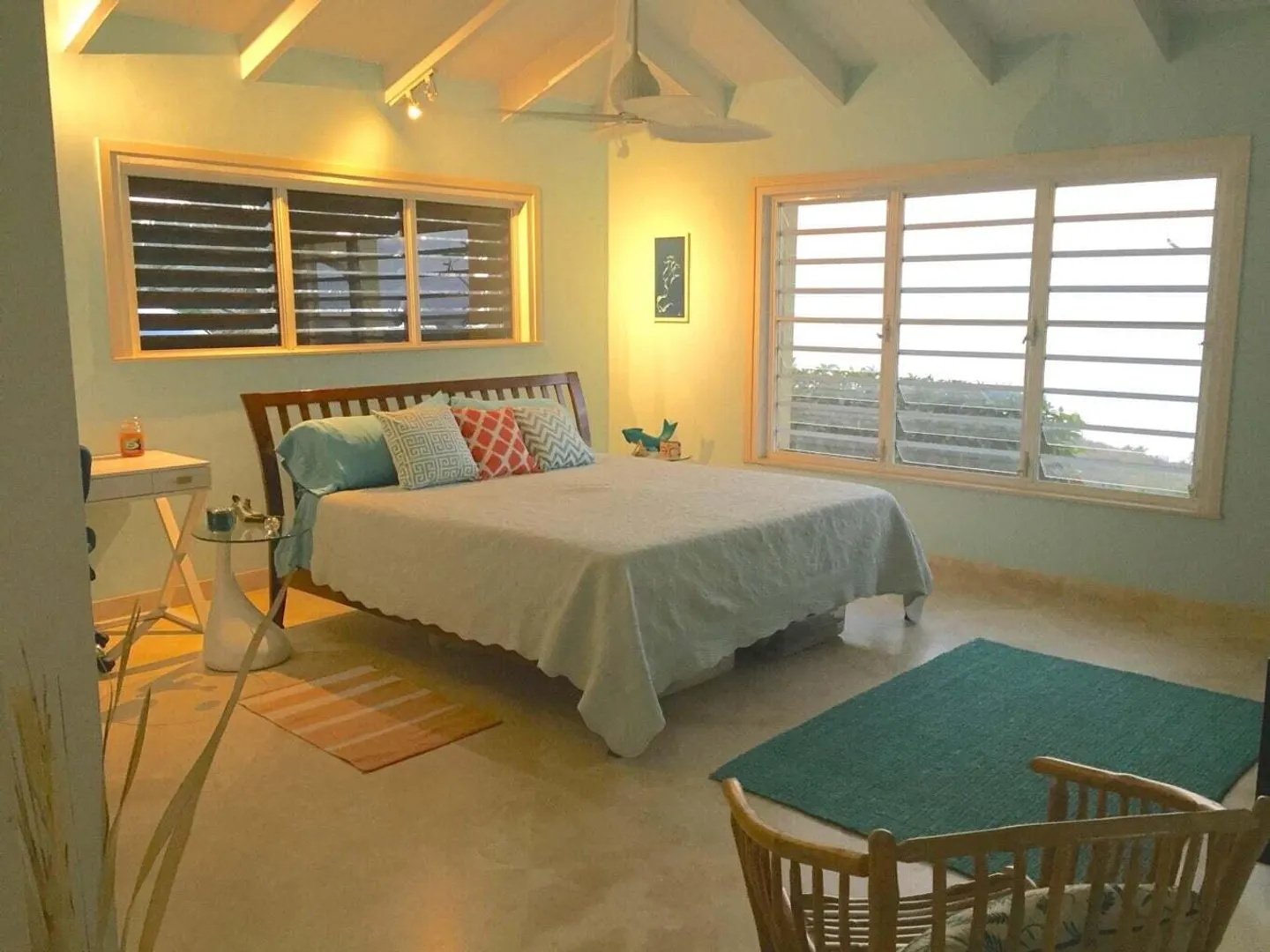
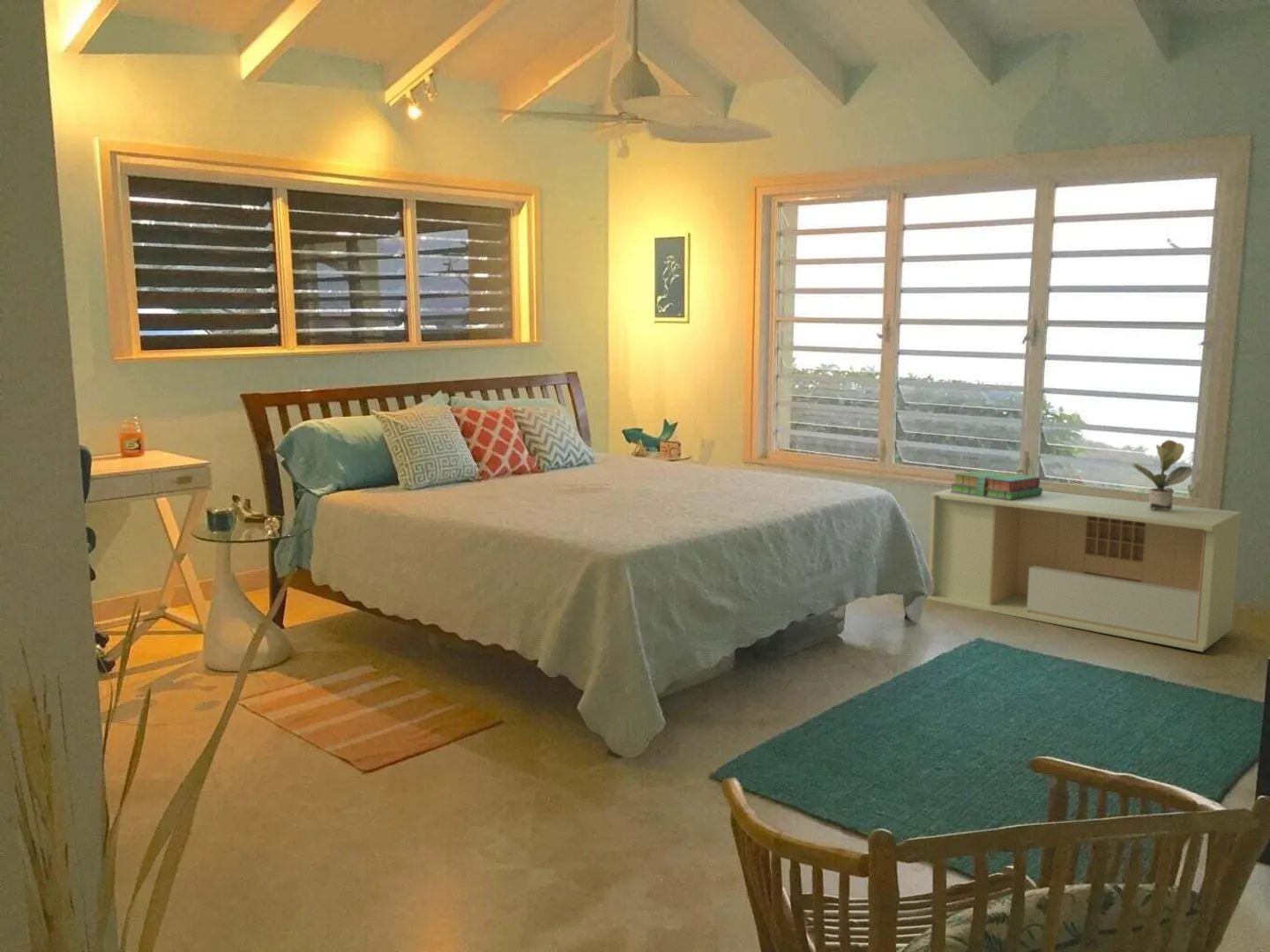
+ storage bench [926,487,1243,653]
+ potted plant [1131,439,1193,509]
+ stack of books [950,469,1043,501]
